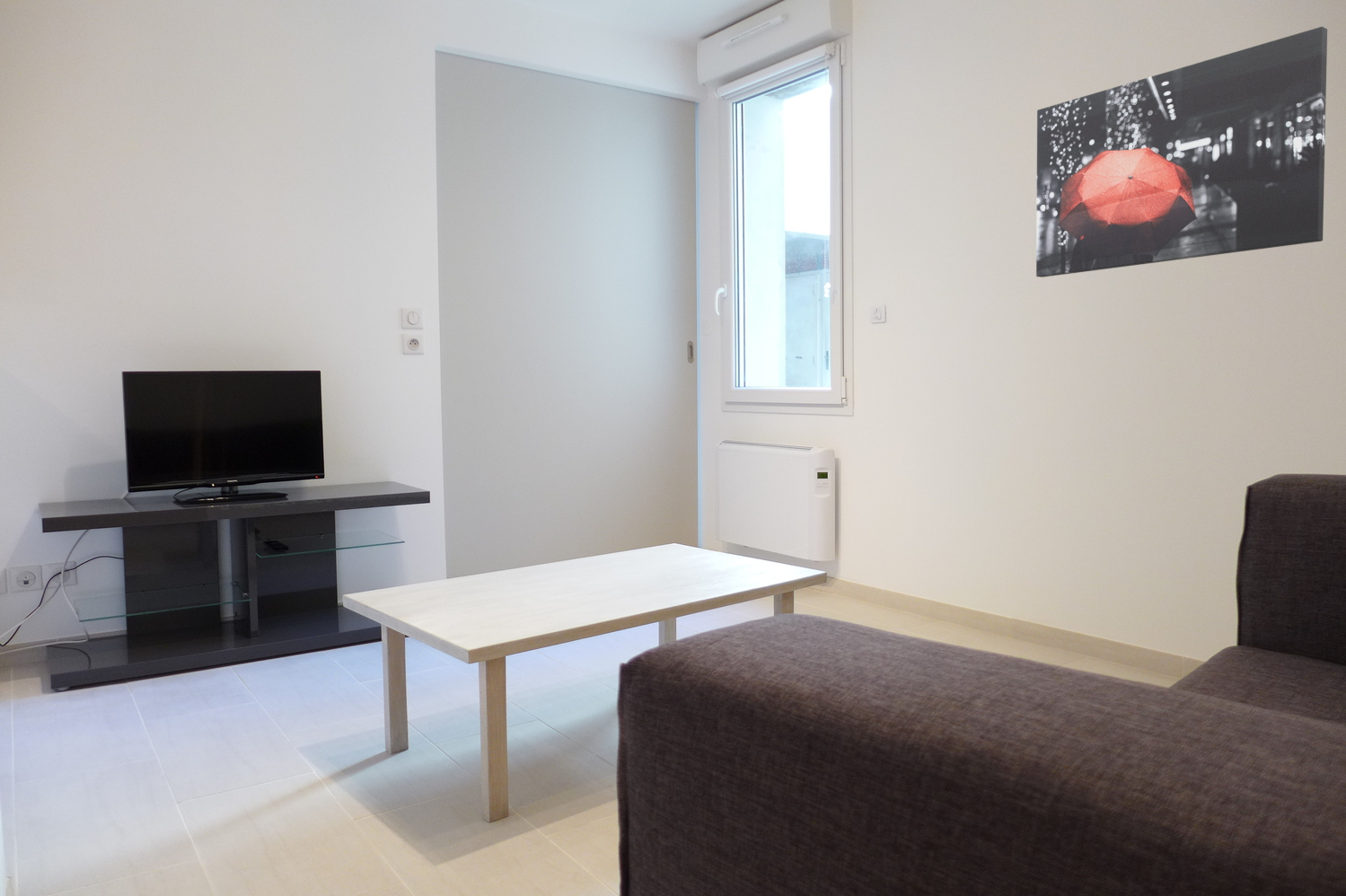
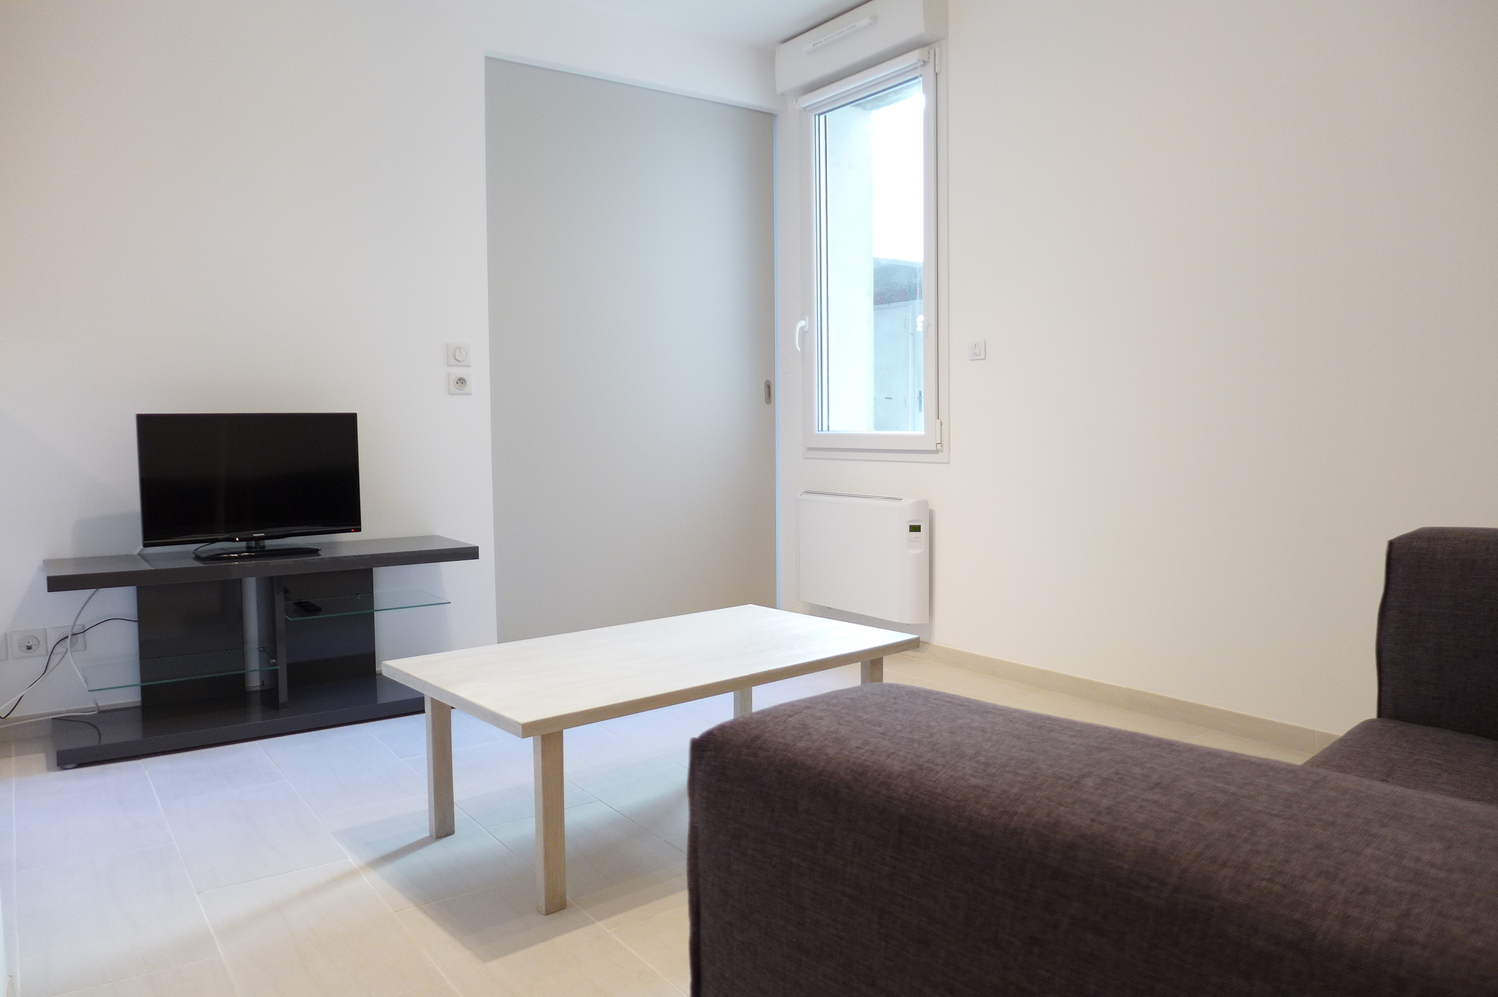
- wall art [1035,26,1328,278]
